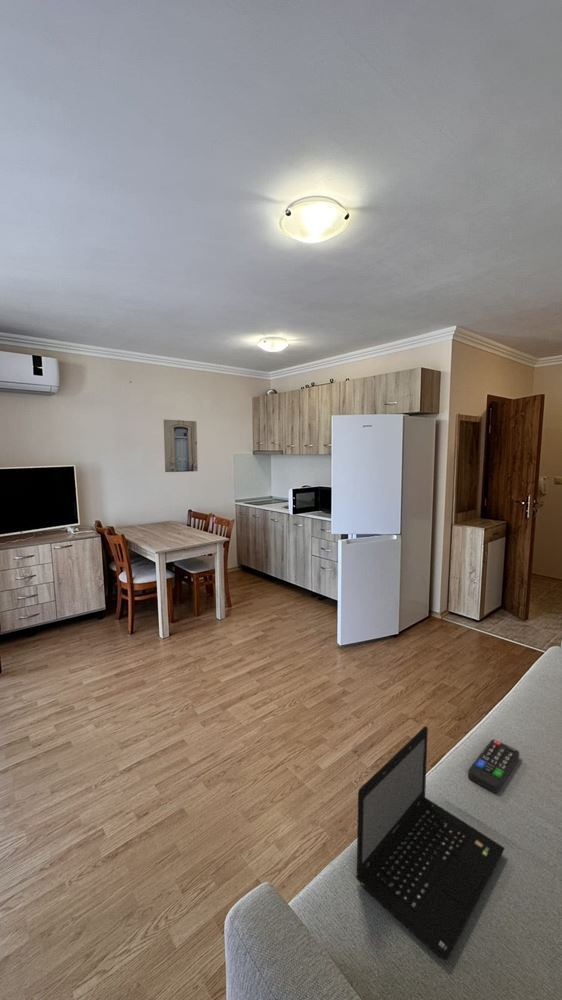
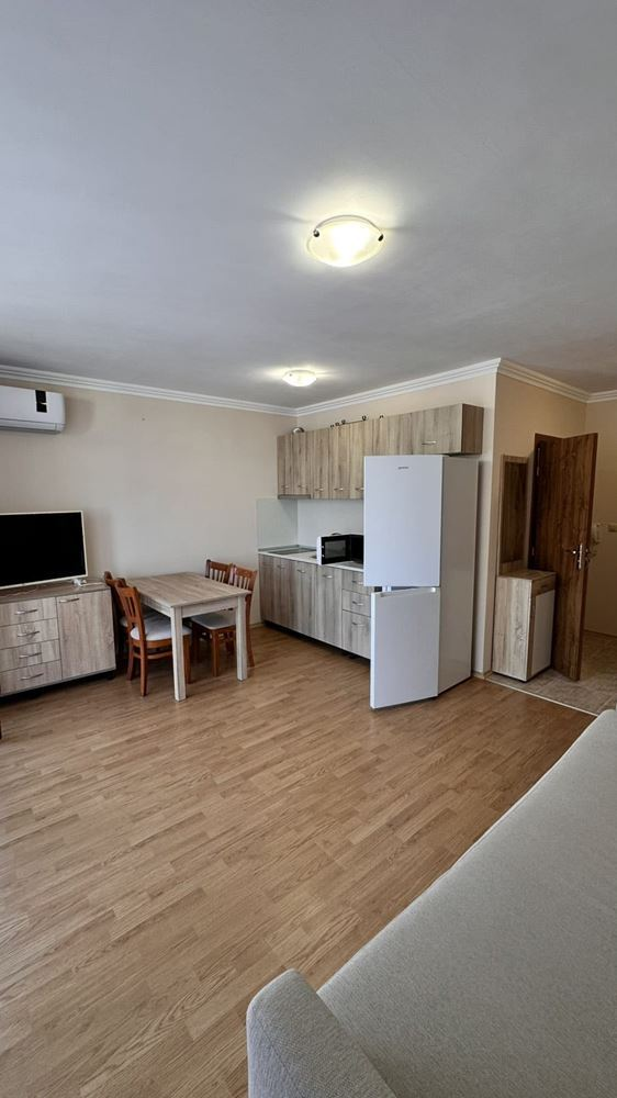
- wall art [163,419,199,473]
- laptop [355,725,506,961]
- remote control [467,738,520,794]
